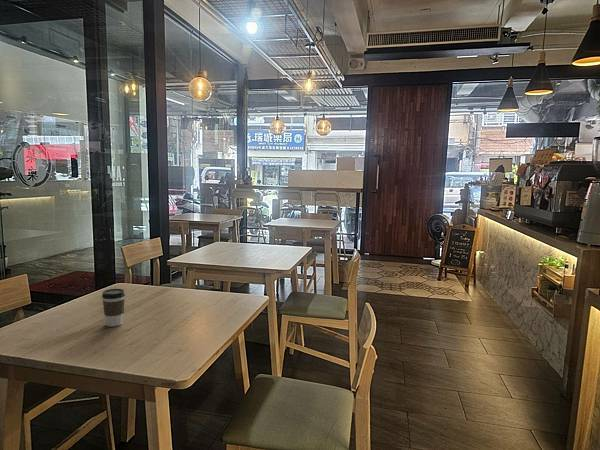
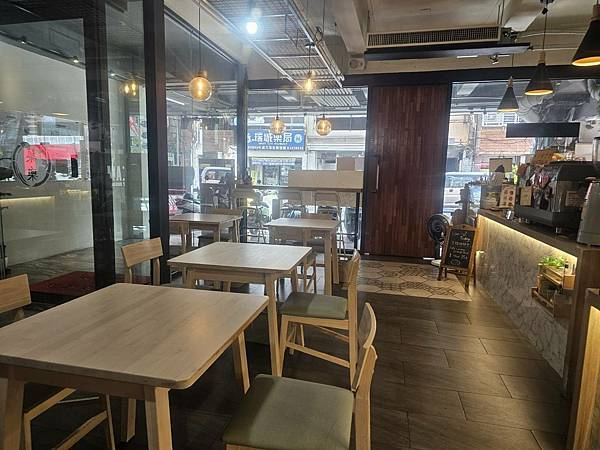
- coffee cup [101,288,126,328]
